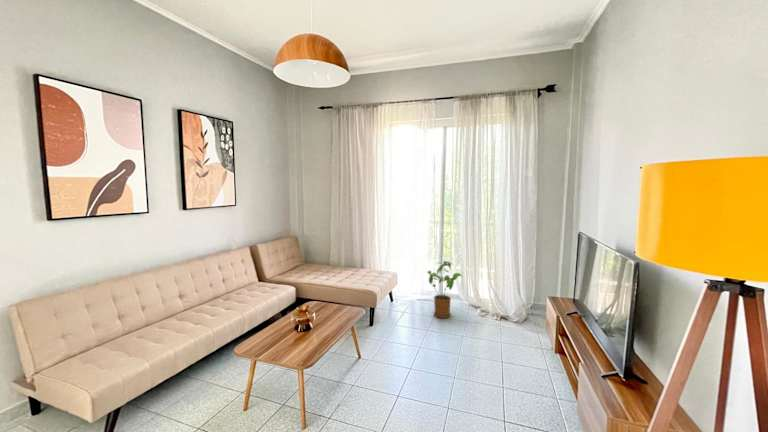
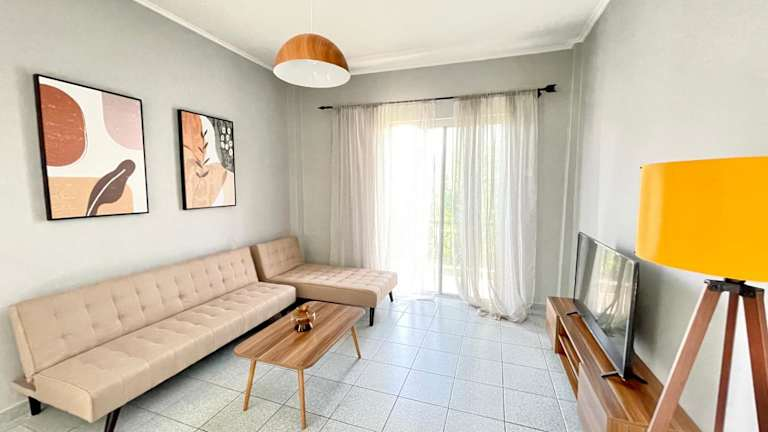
- house plant [426,260,463,319]
